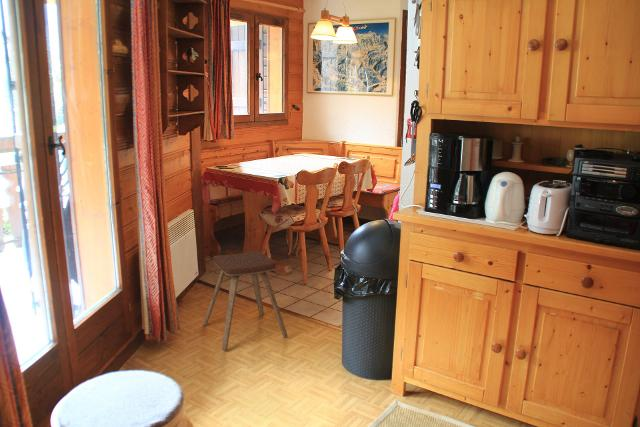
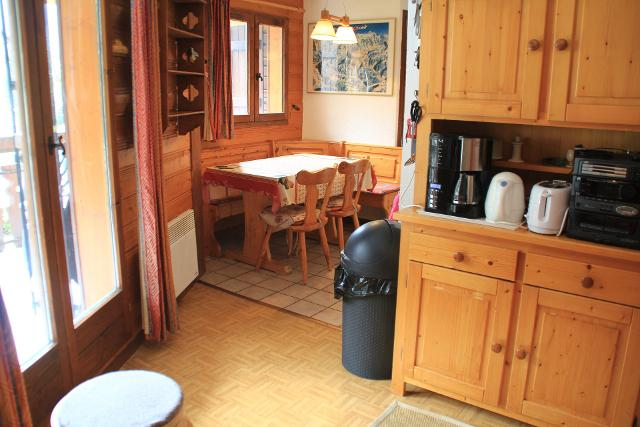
- music stool [202,250,288,351]
